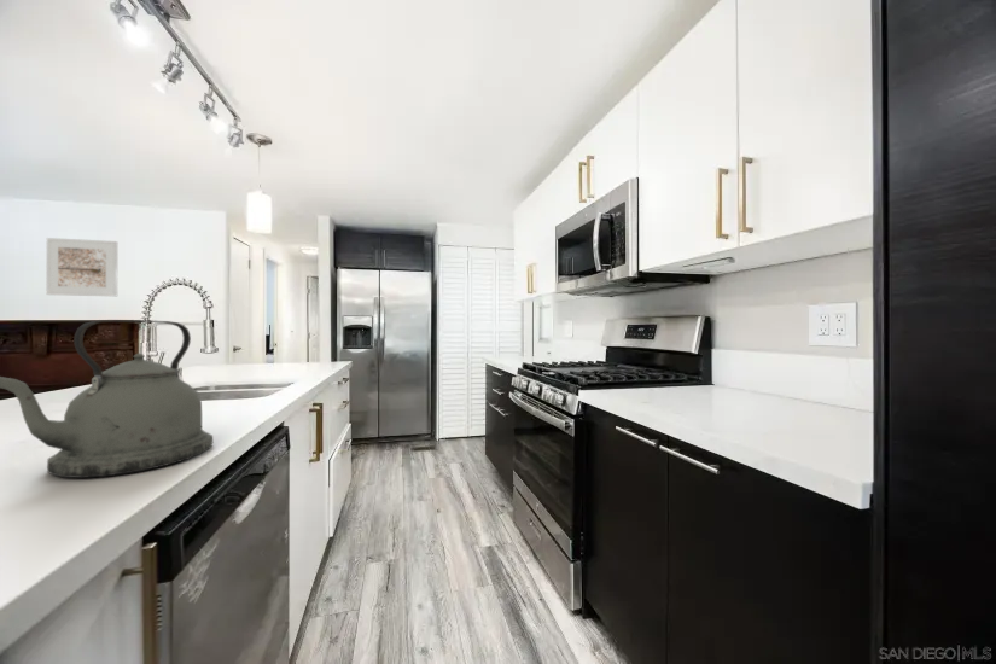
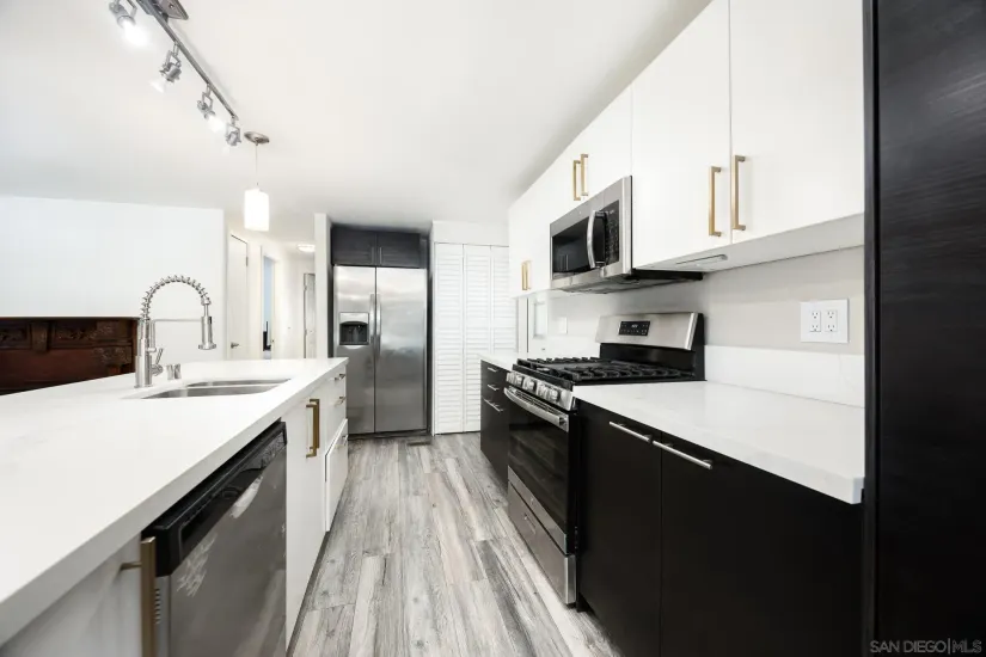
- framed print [46,237,118,297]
- kettle [0,319,214,479]
